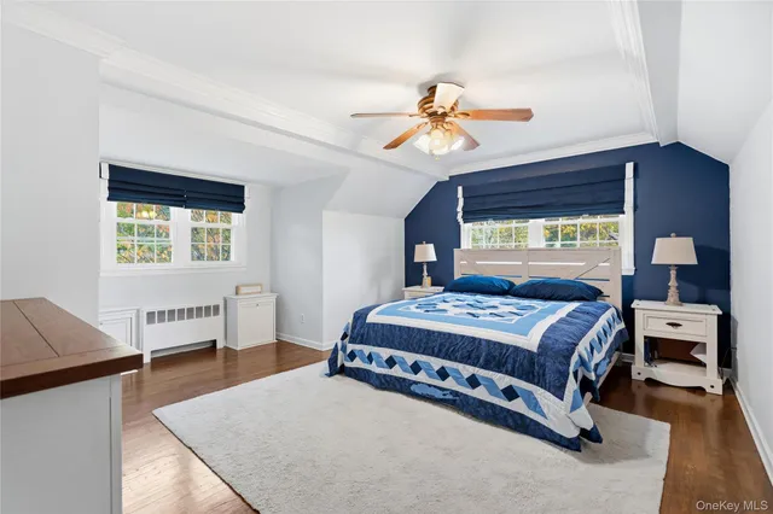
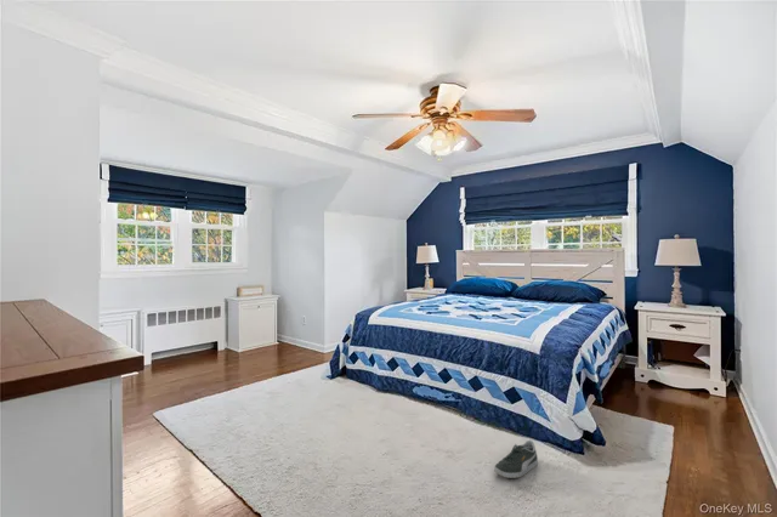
+ shoe [493,439,539,479]
